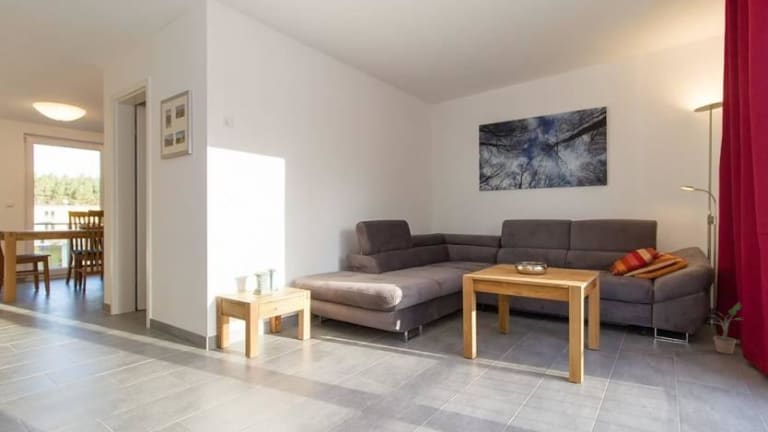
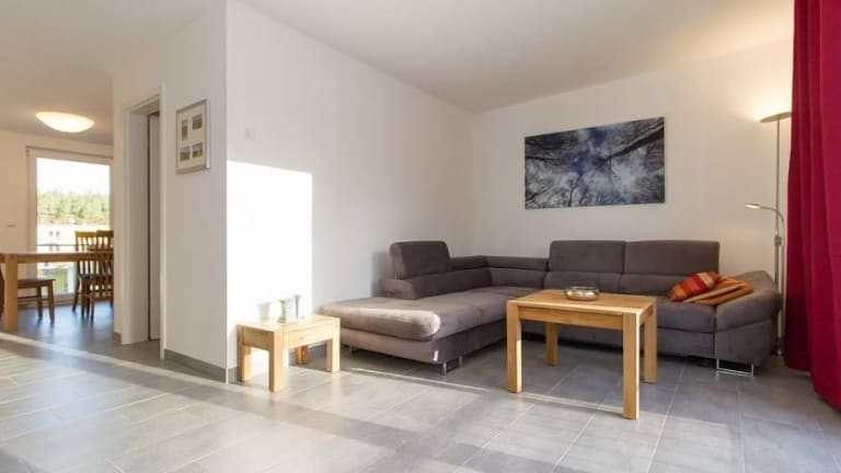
- potted plant [707,302,743,355]
